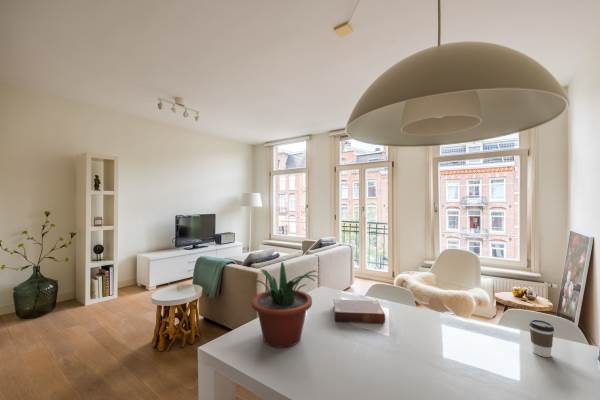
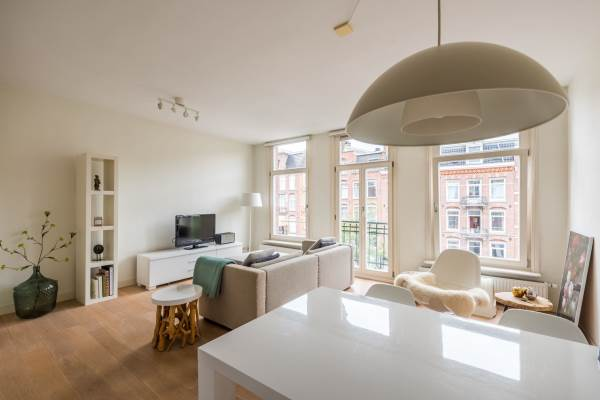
- potted plant [251,261,319,349]
- book [332,298,386,324]
- coffee cup [528,318,555,358]
